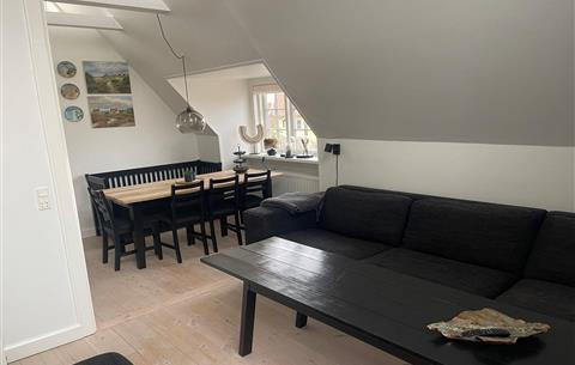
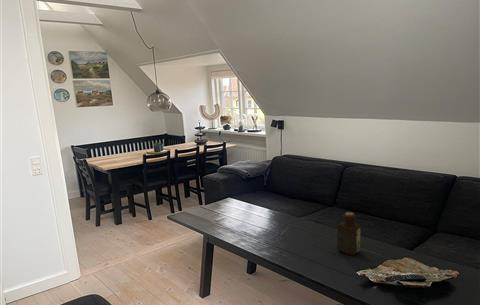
+ bottle [336,211,361,256]
